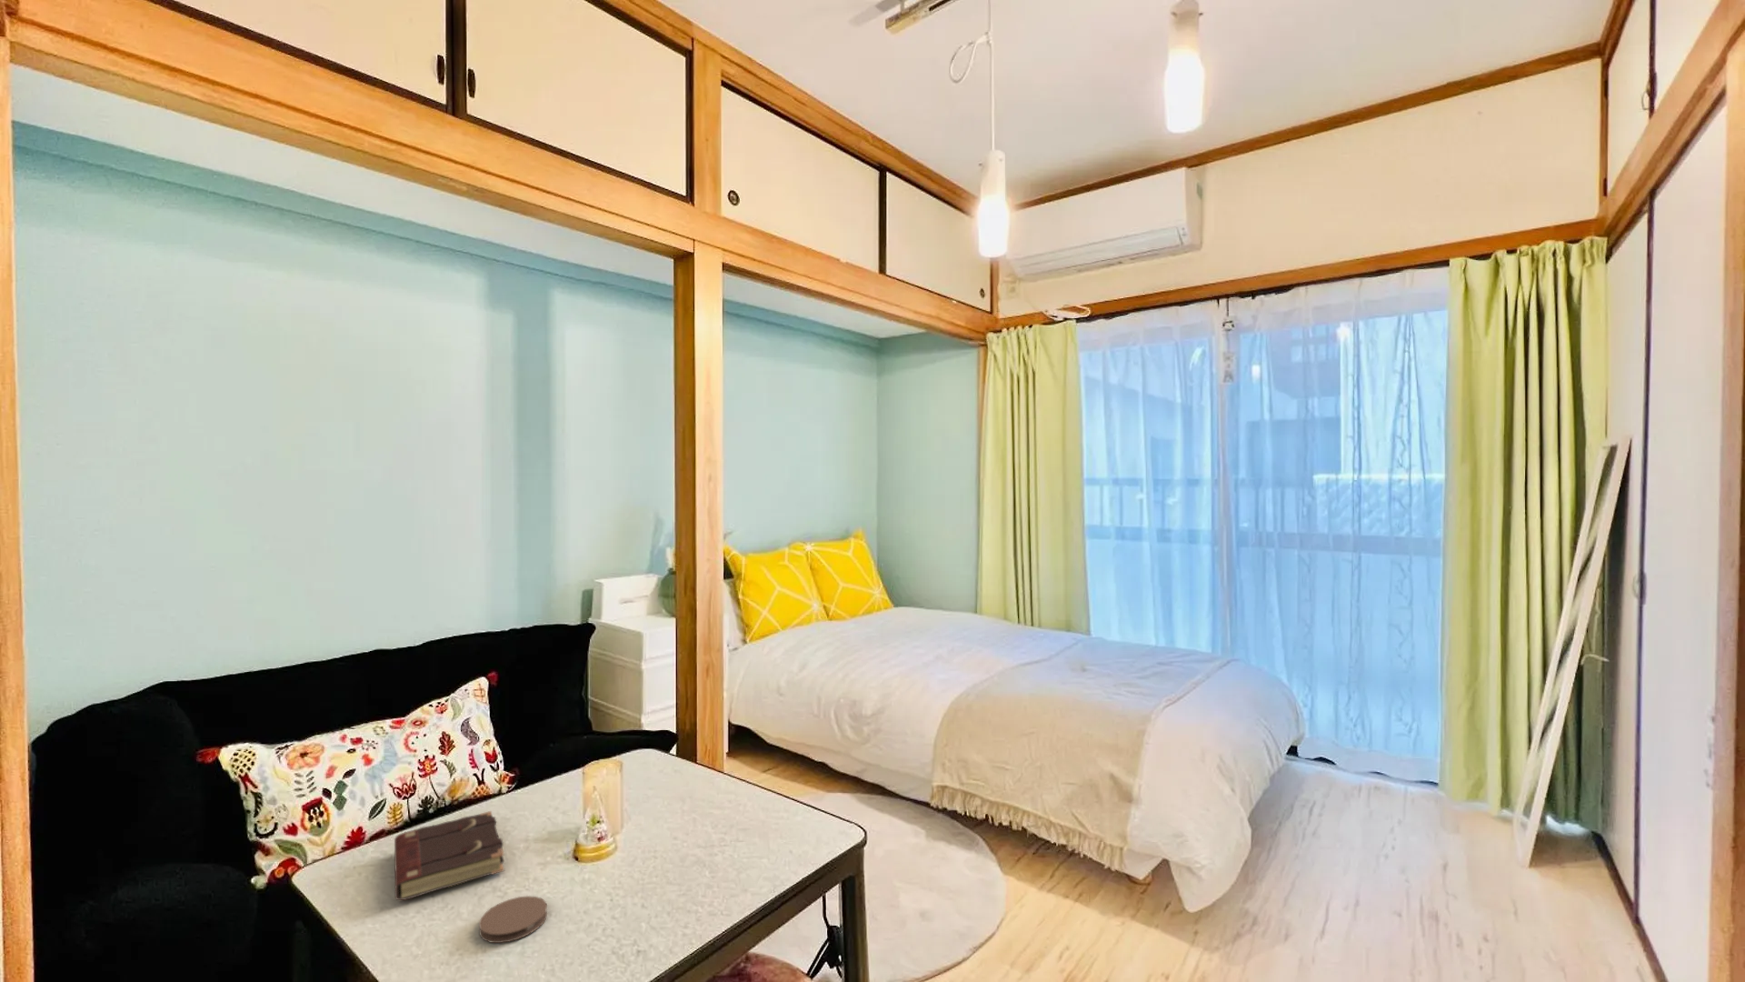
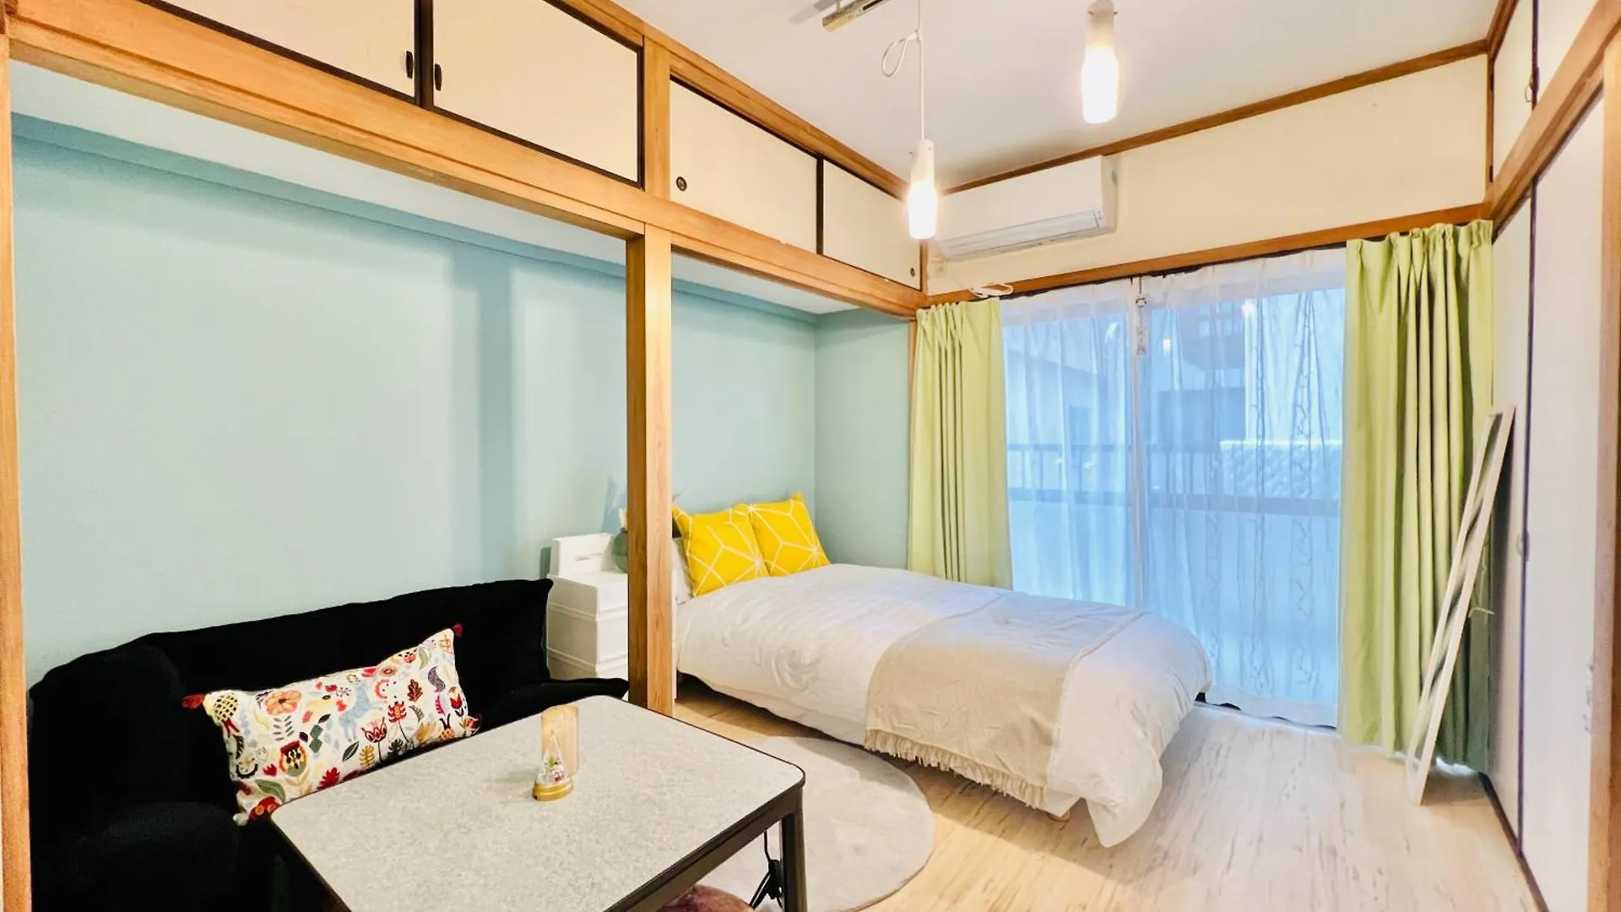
- book [393,811,506,902]
- coaster [478,894,548,944]
